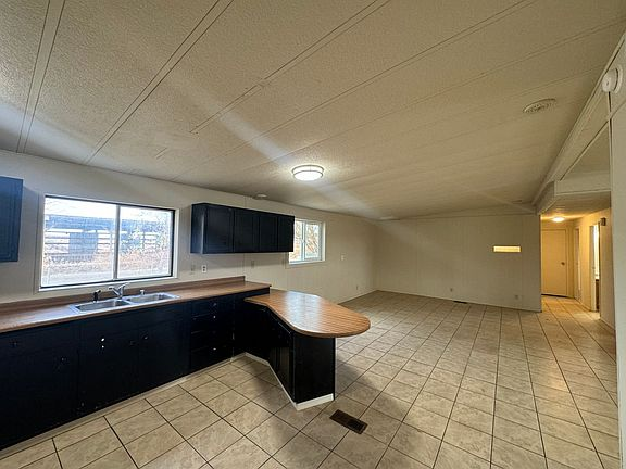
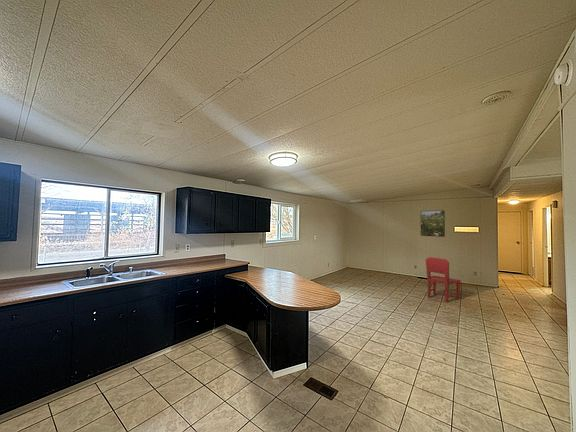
+ dining chair [425,256,462,303]
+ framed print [420,209,446,238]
